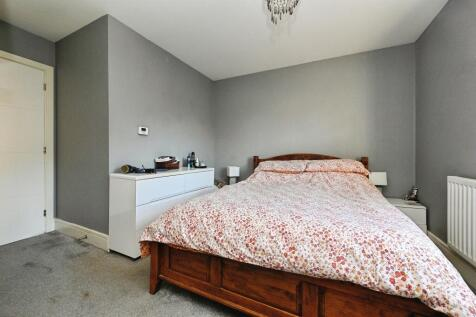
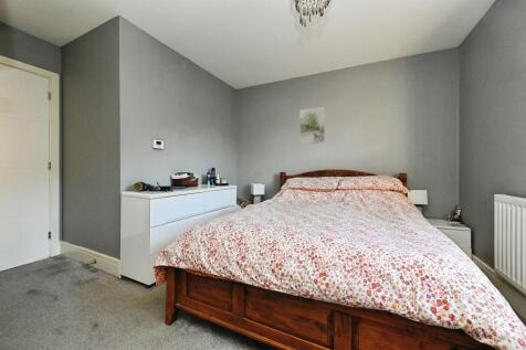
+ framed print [298,106,326,146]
